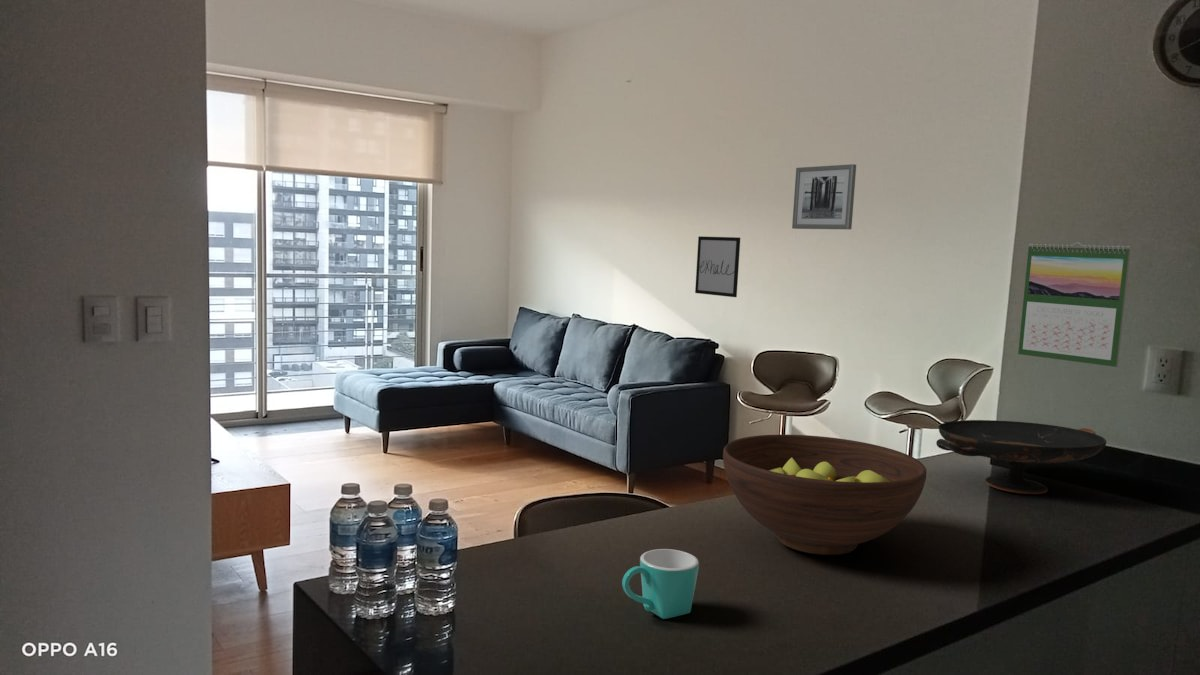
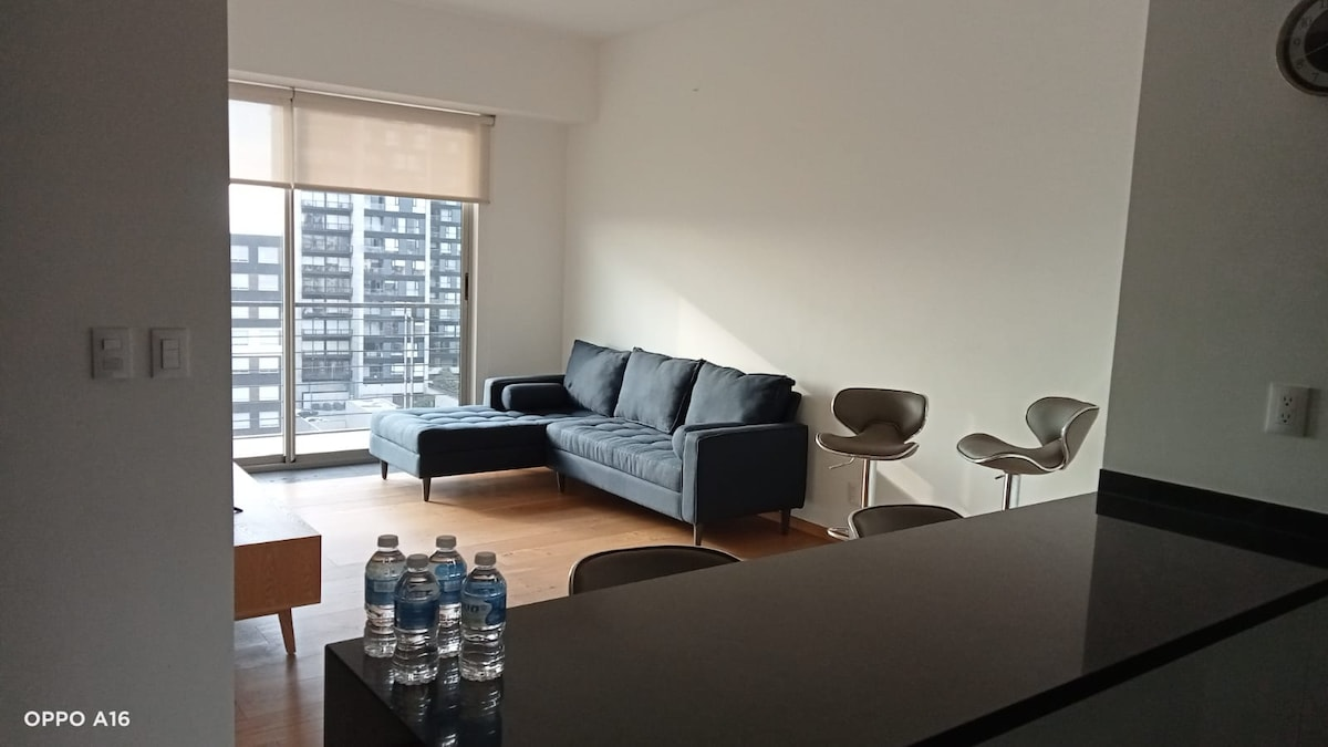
- calendar [1017,241,1132,368]
- fruit bowl [722,434,928,556]
- decorative bowl [935,419,1107,495]
- wall art [694,235,741,298]
- mug [621,548,700,620]
- wall art [791,163,857,230]
